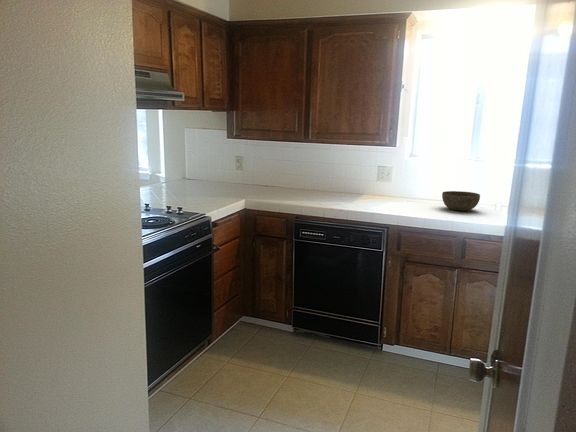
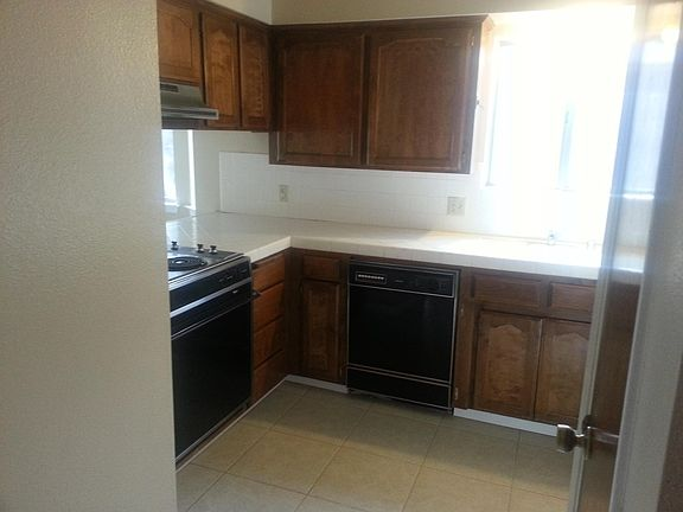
- bowl [441,190,481,212]
